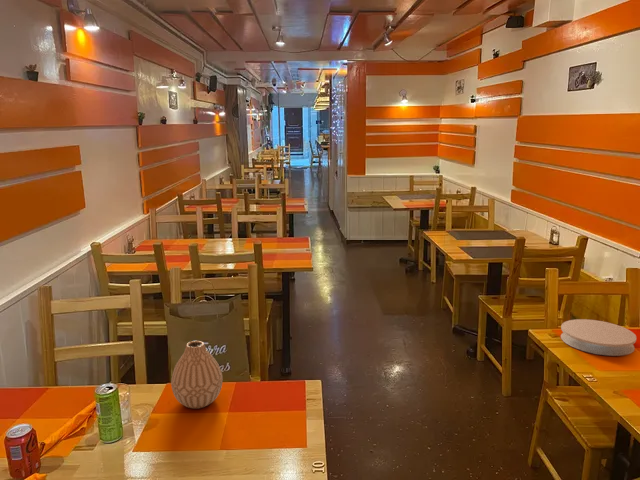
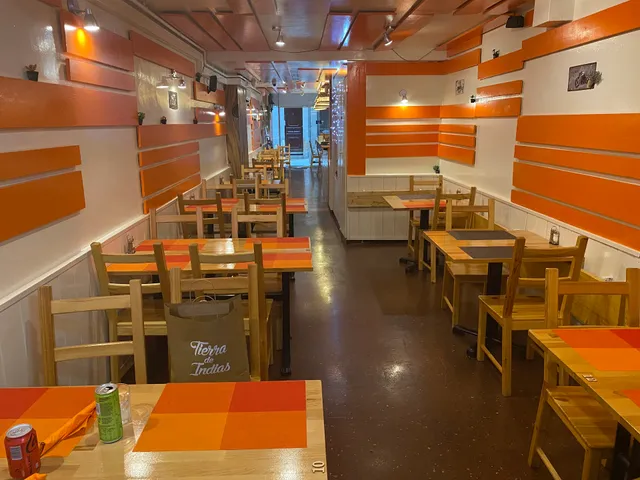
- vase [170,340,224,410]
- plate [560,318,637,357]
